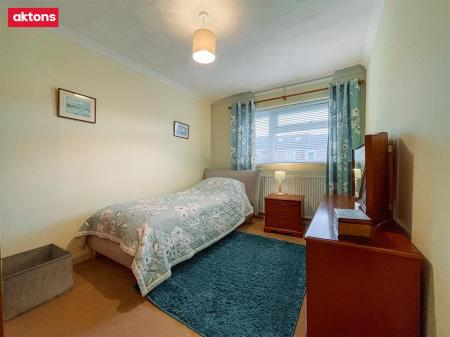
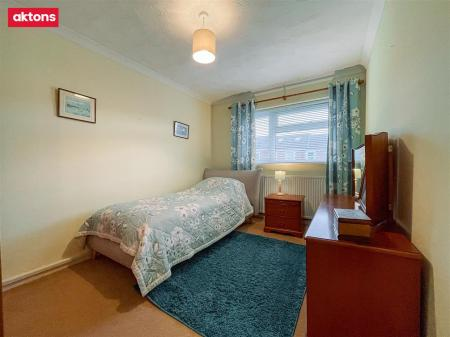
- storage bin [0,242,75,323]
